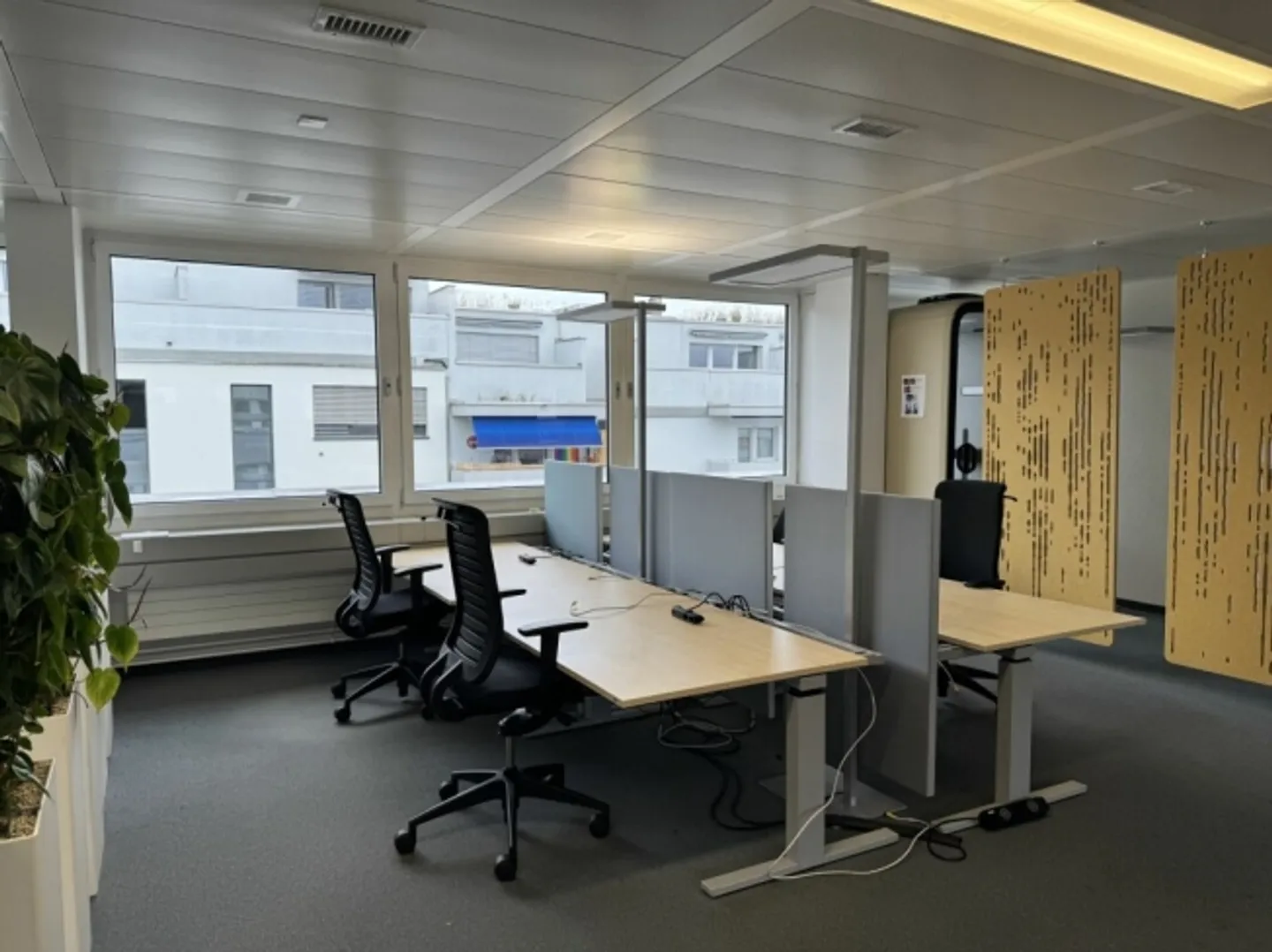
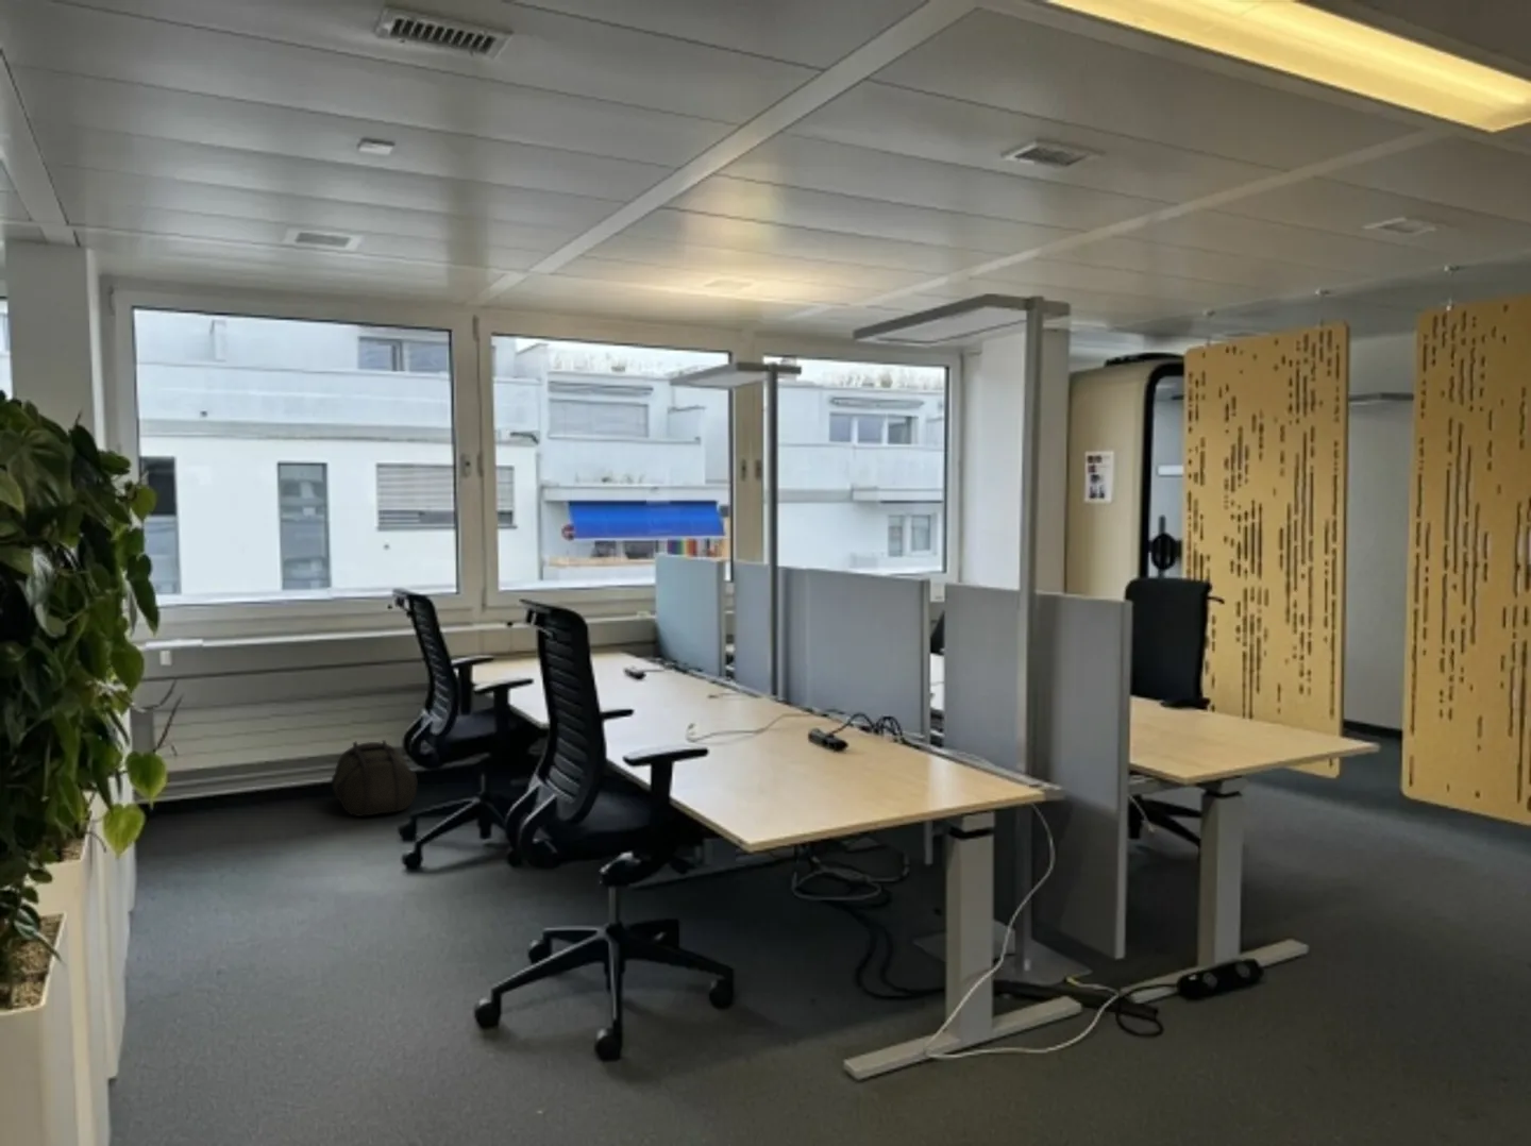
+ backpack [331,739,419,817]
